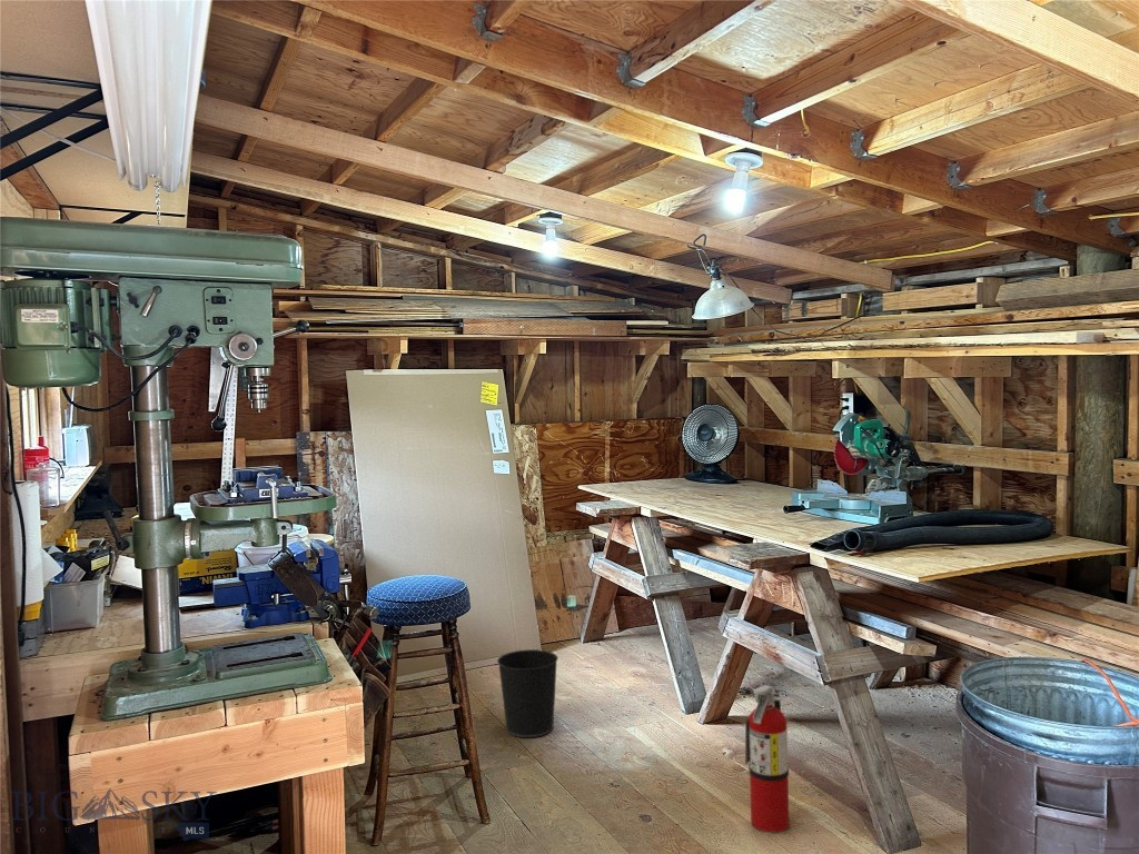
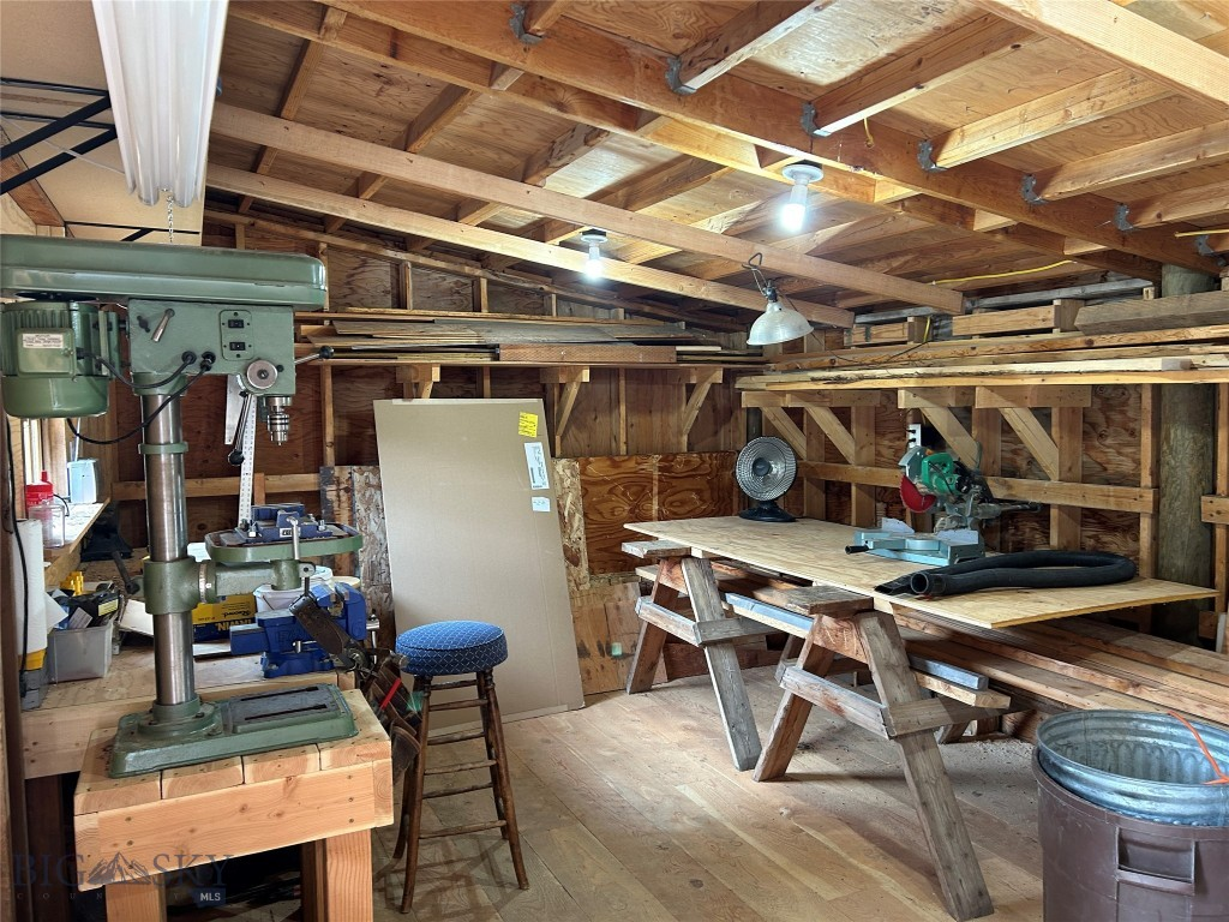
- fire extinguisher [744,675,790,833]
- wastebasket [496,648,559,738]
